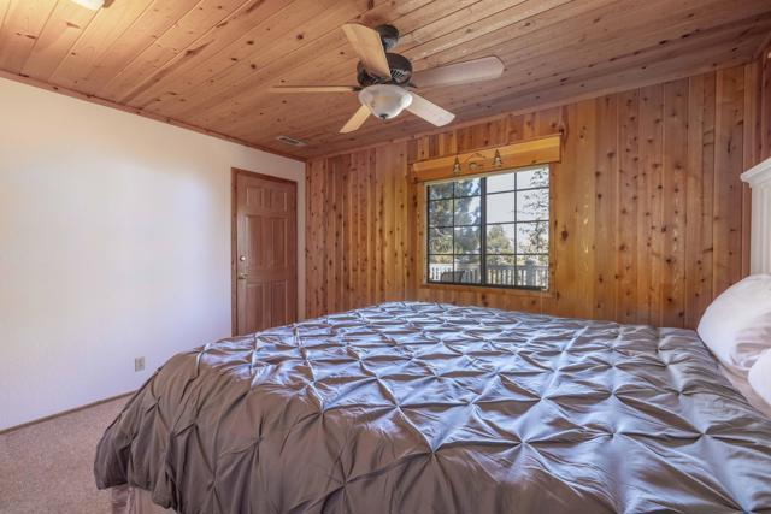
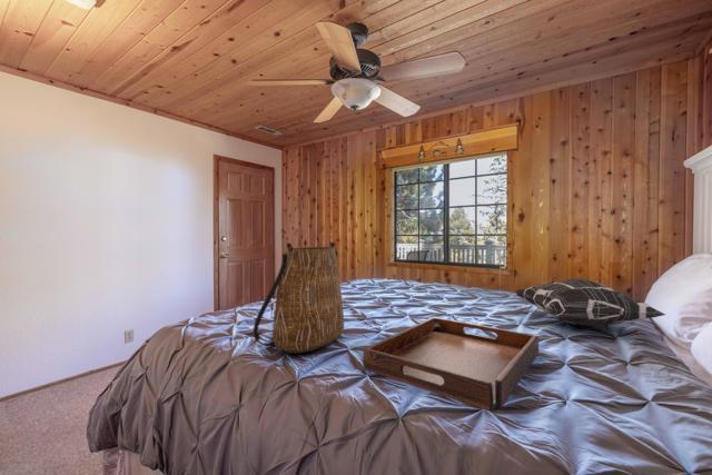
+ decorative pillow [515,277,666,326]
+ tote bag [253,241,345,355]
+ serving tray [362,316,540,412]
